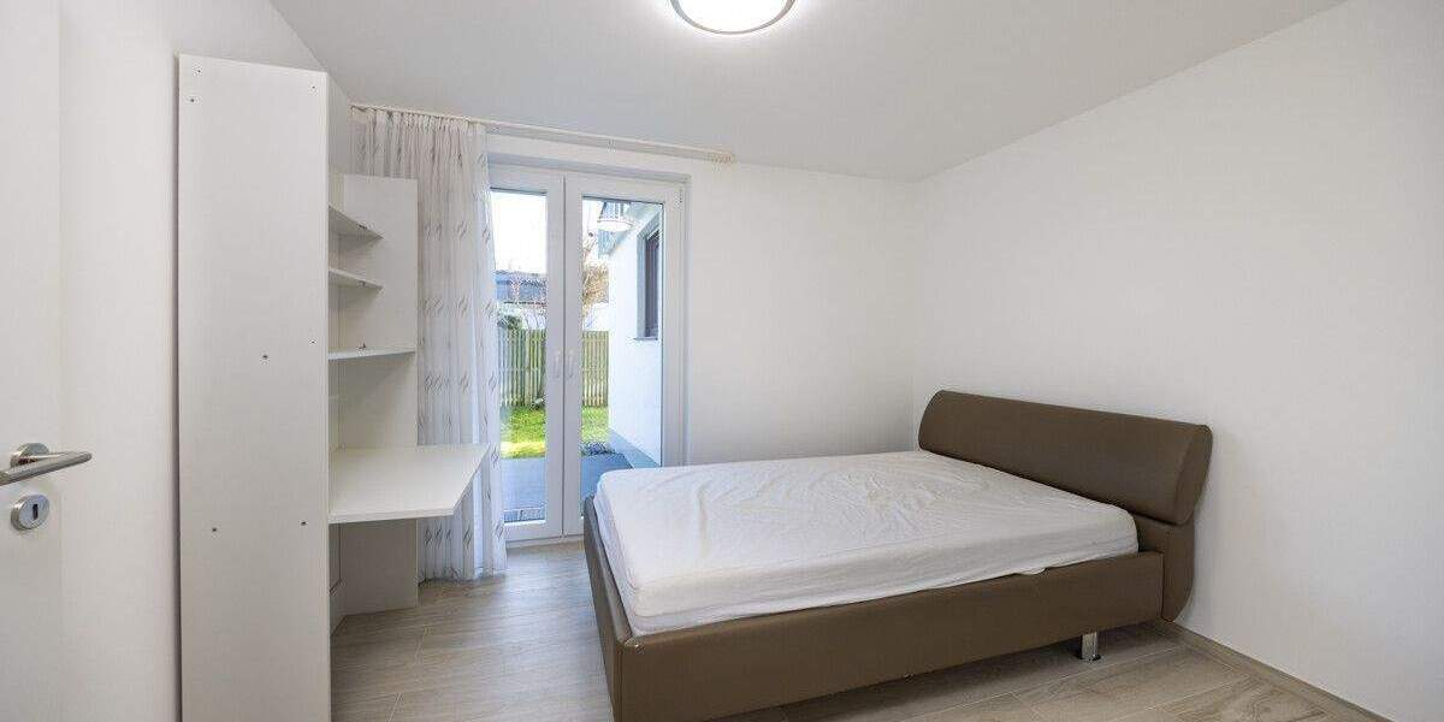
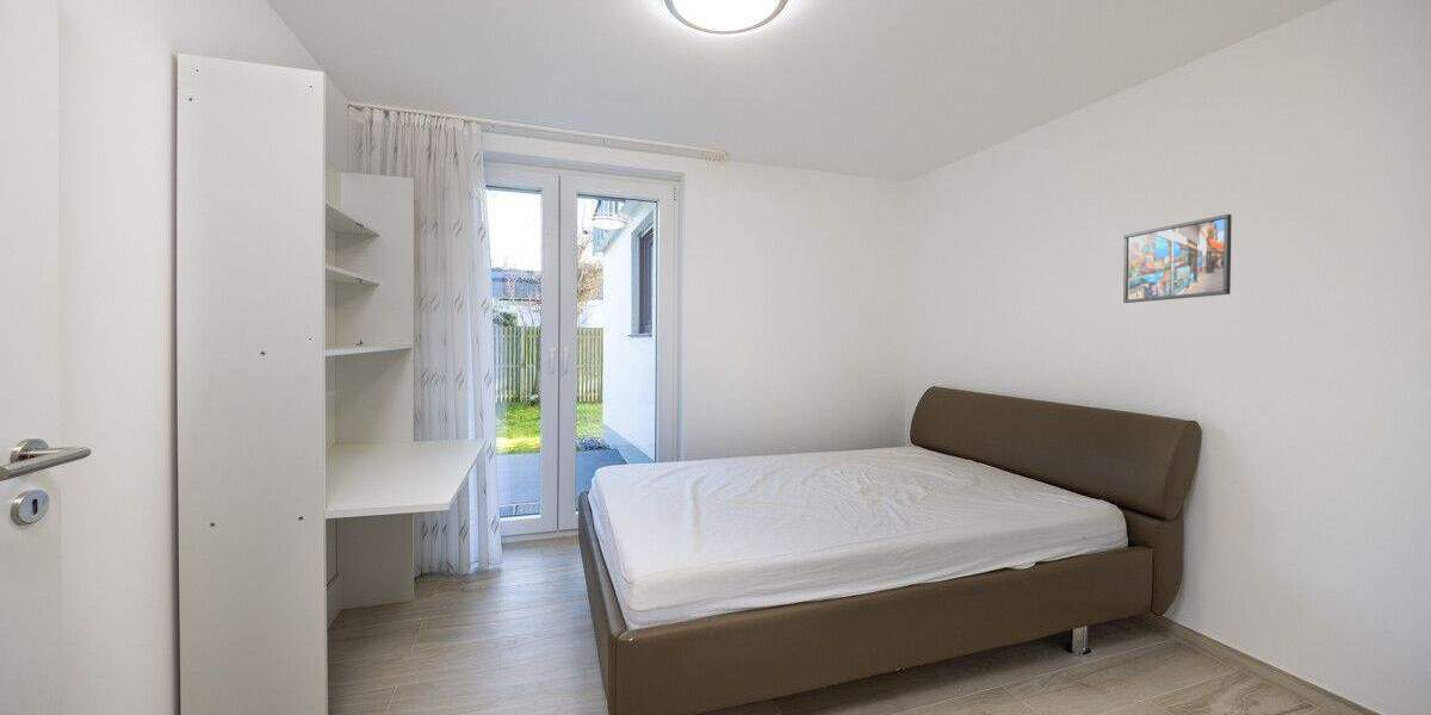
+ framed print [1122,213,1233,304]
